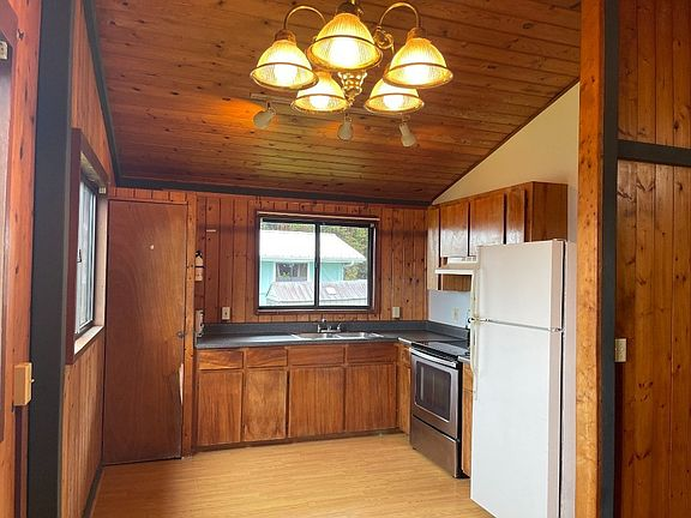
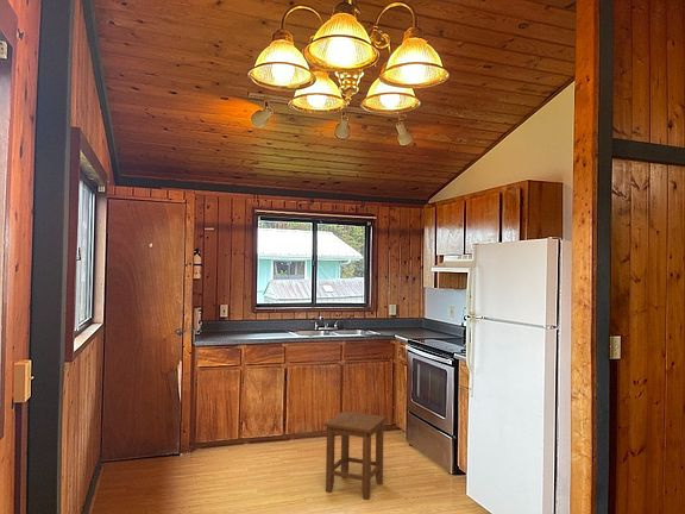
+ stool [322,410,388,501]
